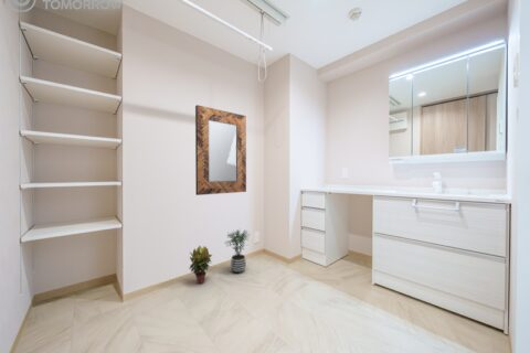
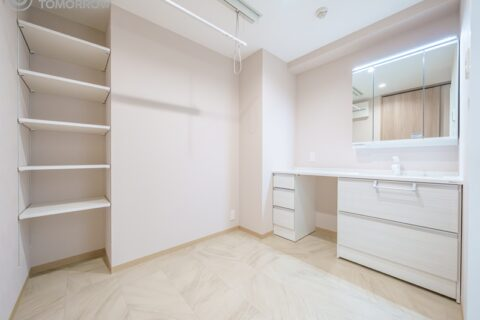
- home mirror [194,104,247,196]
- potted plant [225,228,251,275]
- potted plant [188,245,213,285]
